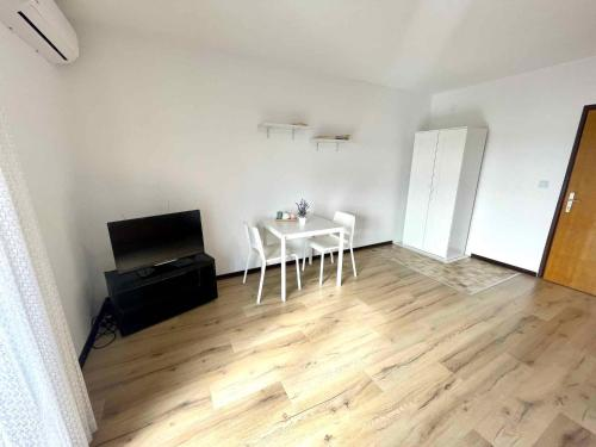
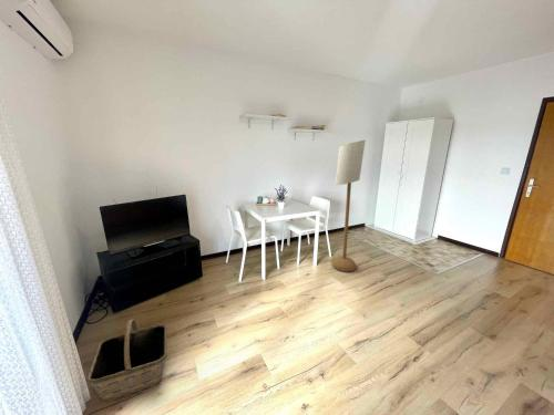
+ basket [86,318,167,403]
+ floor lamp [331,139,367,273]
